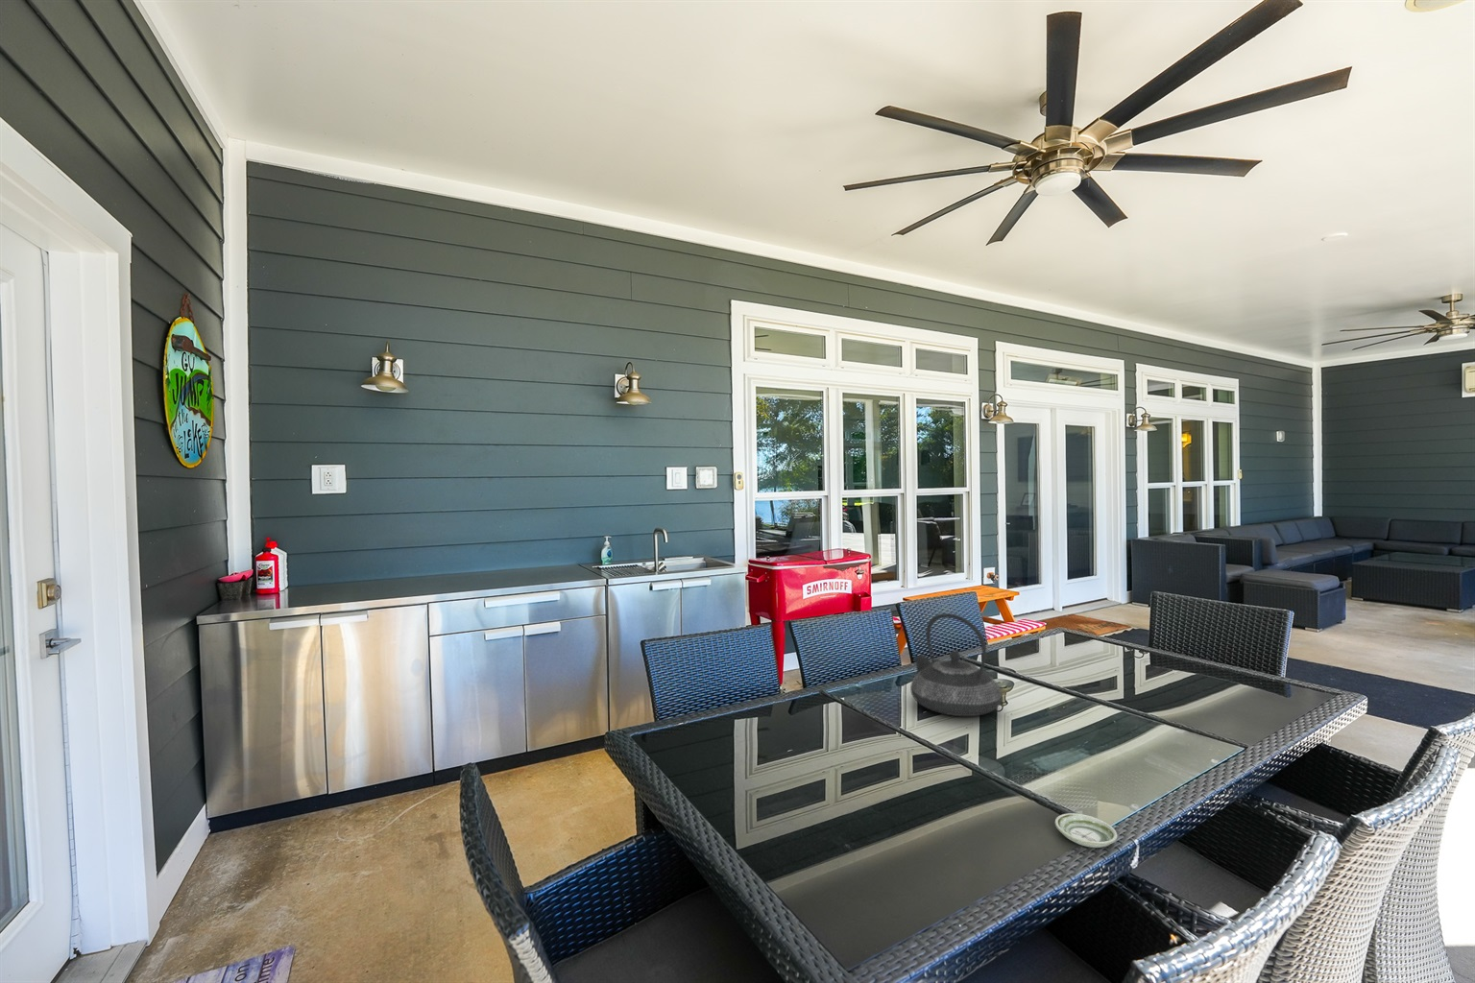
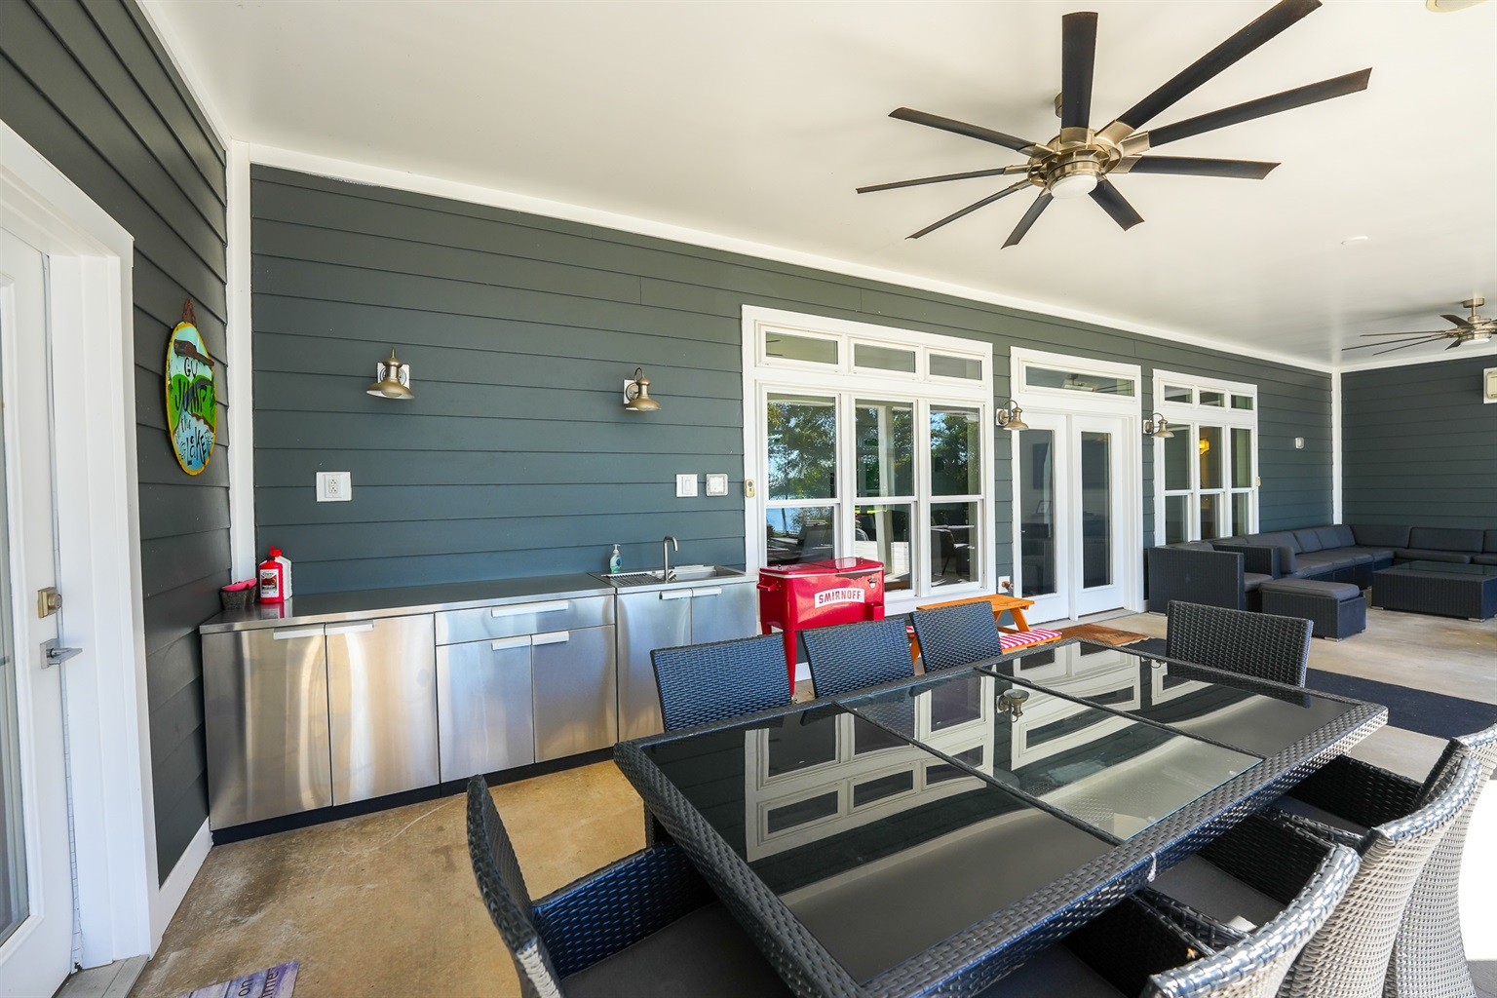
- teapot [910,612,1003,718]
- saucer [1055,812,1118,849]
